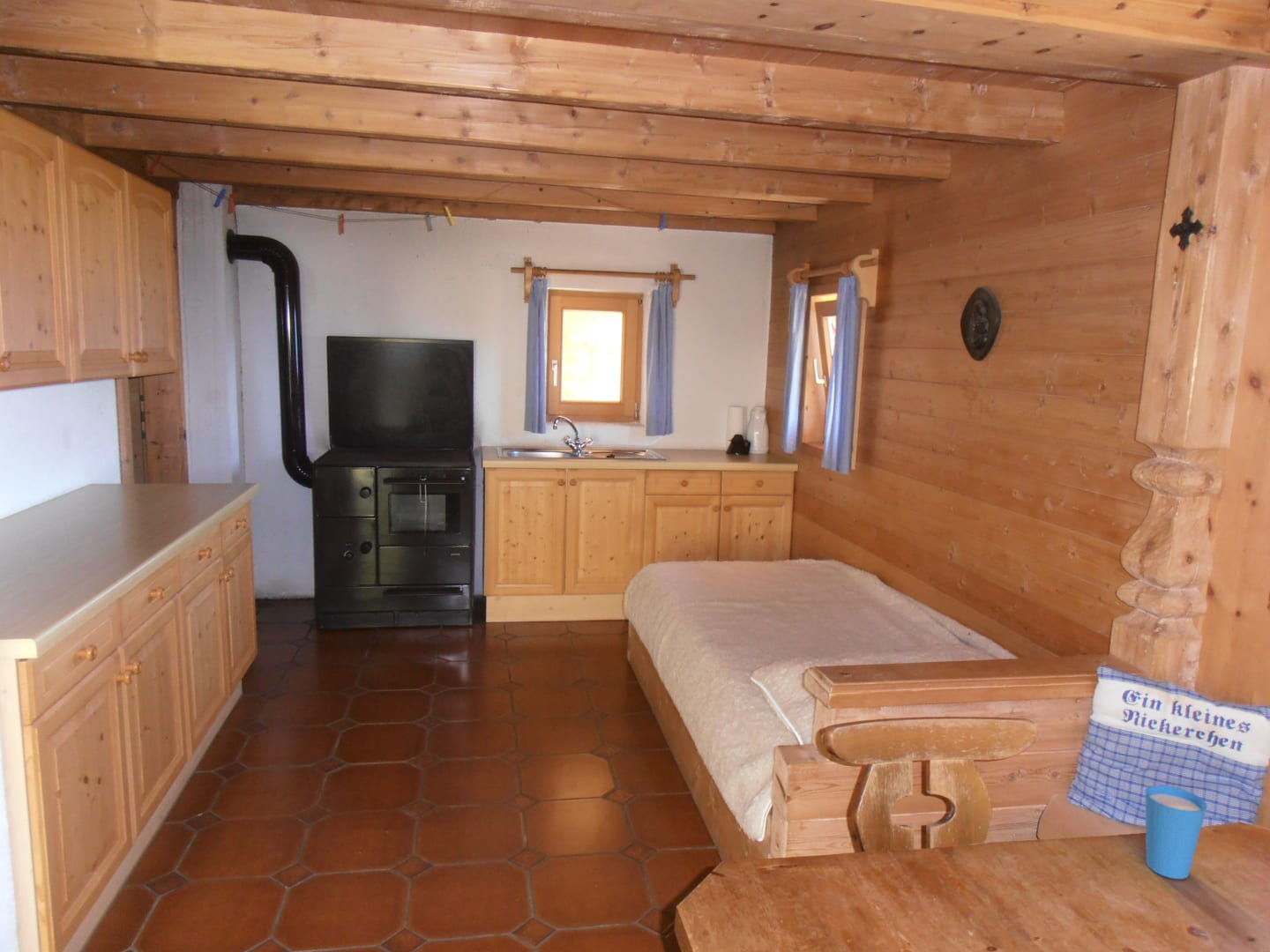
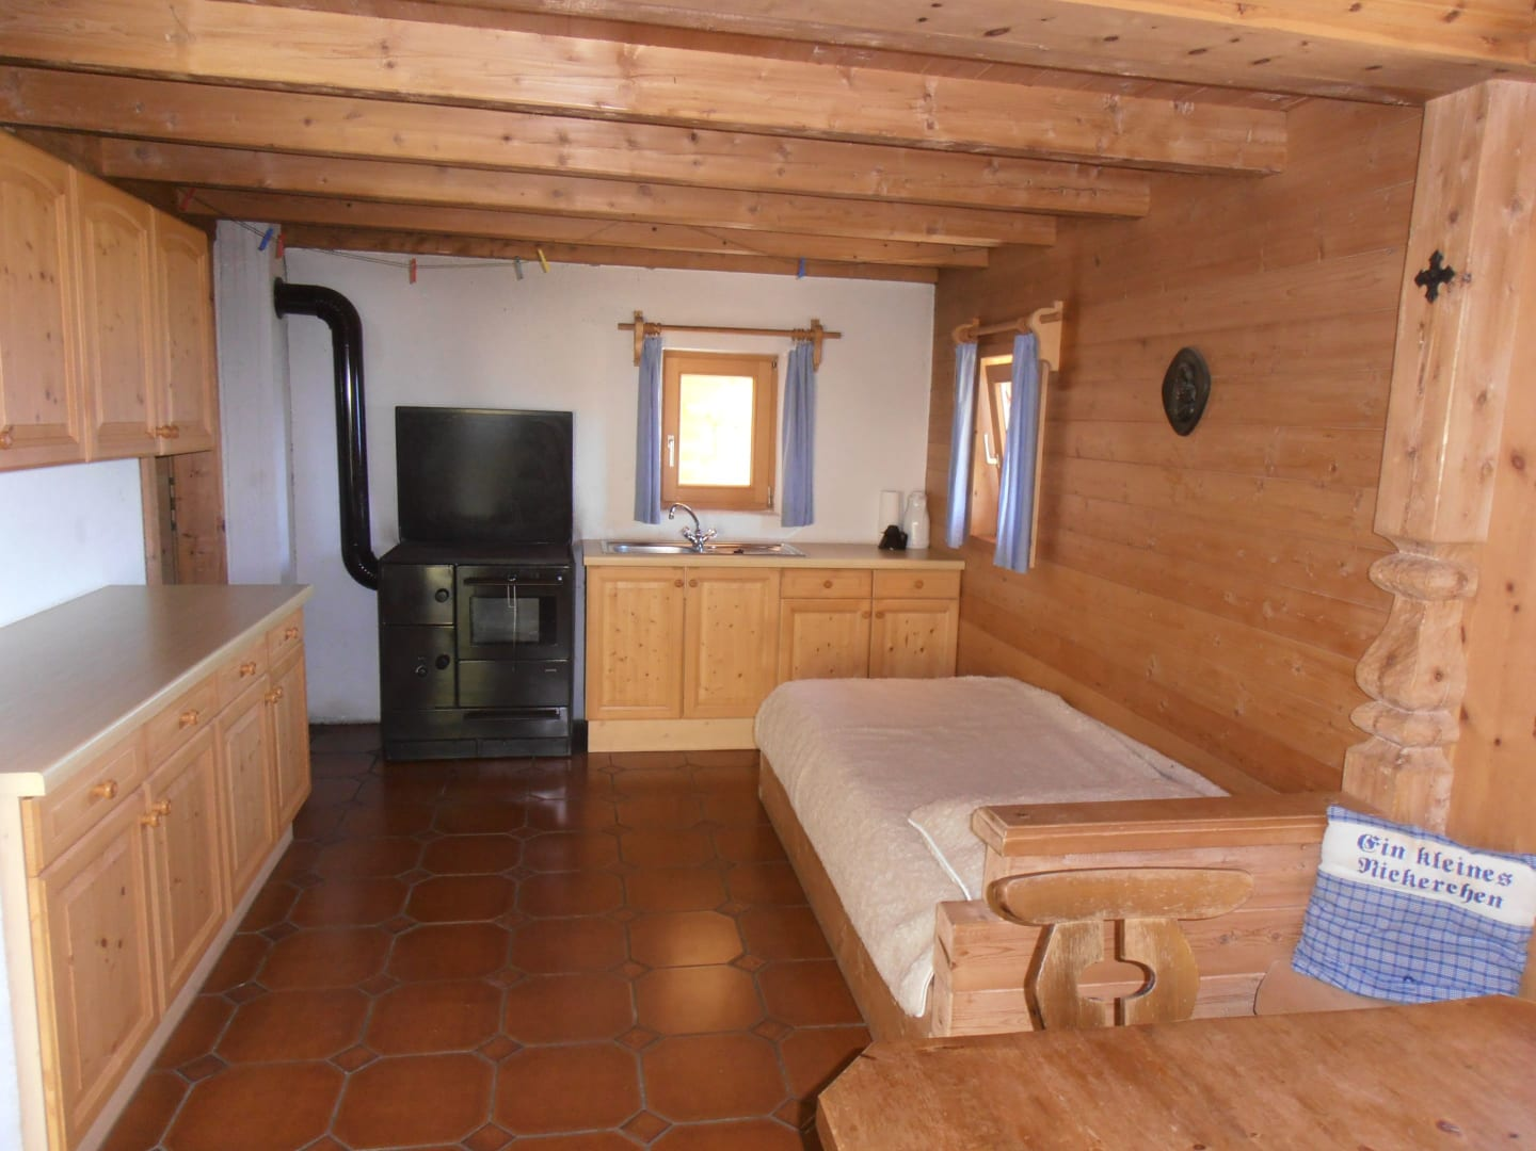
- cup [1144,785,1208,880]
